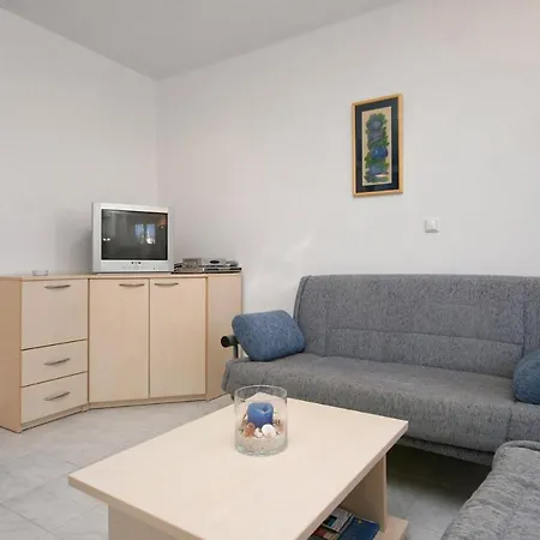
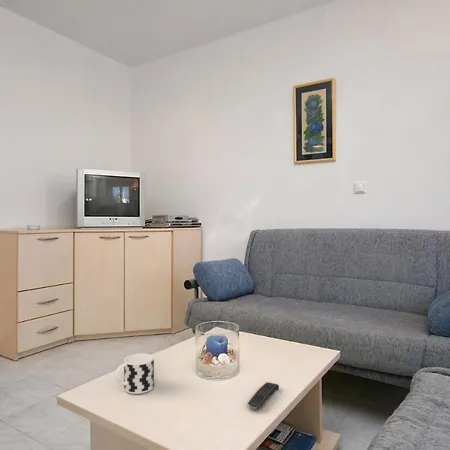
+ remote control [247,381,280,411]
+ cup [114,353,155,395]
